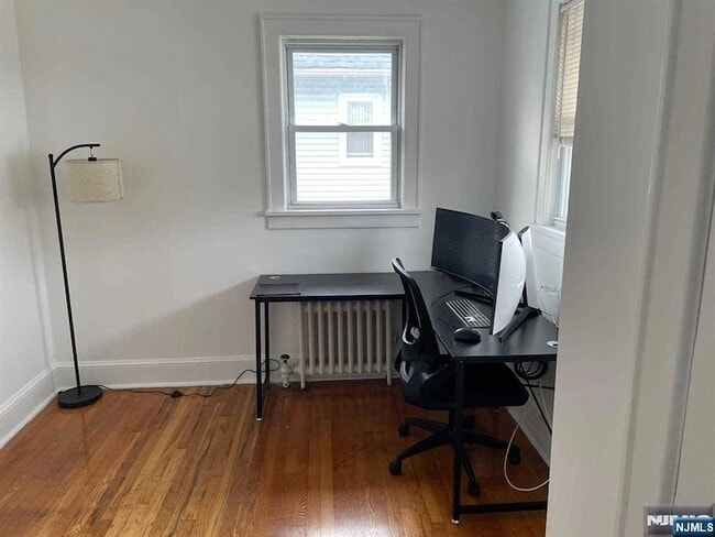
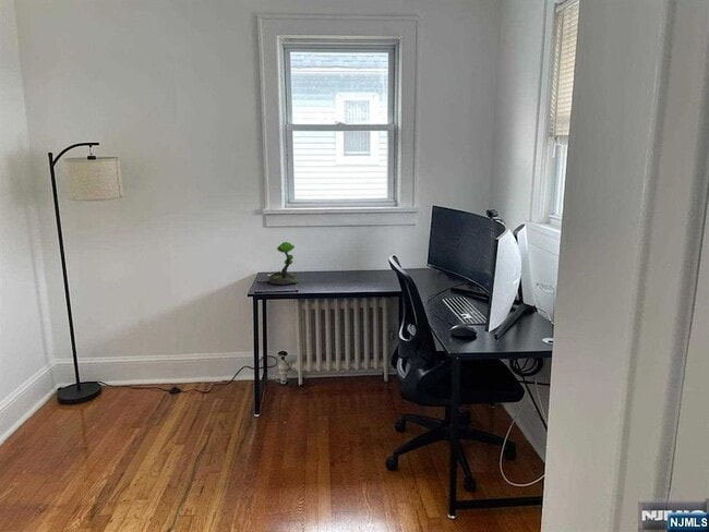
+ plant [268,241,299,286]
